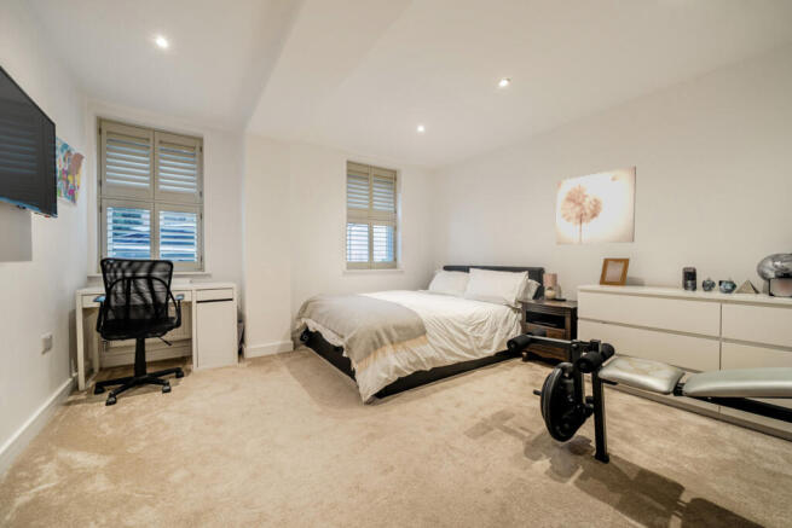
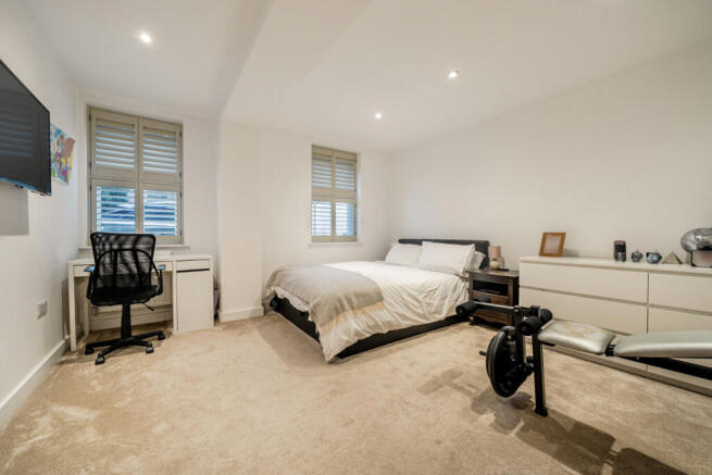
- wall art [555,166,637,245]
